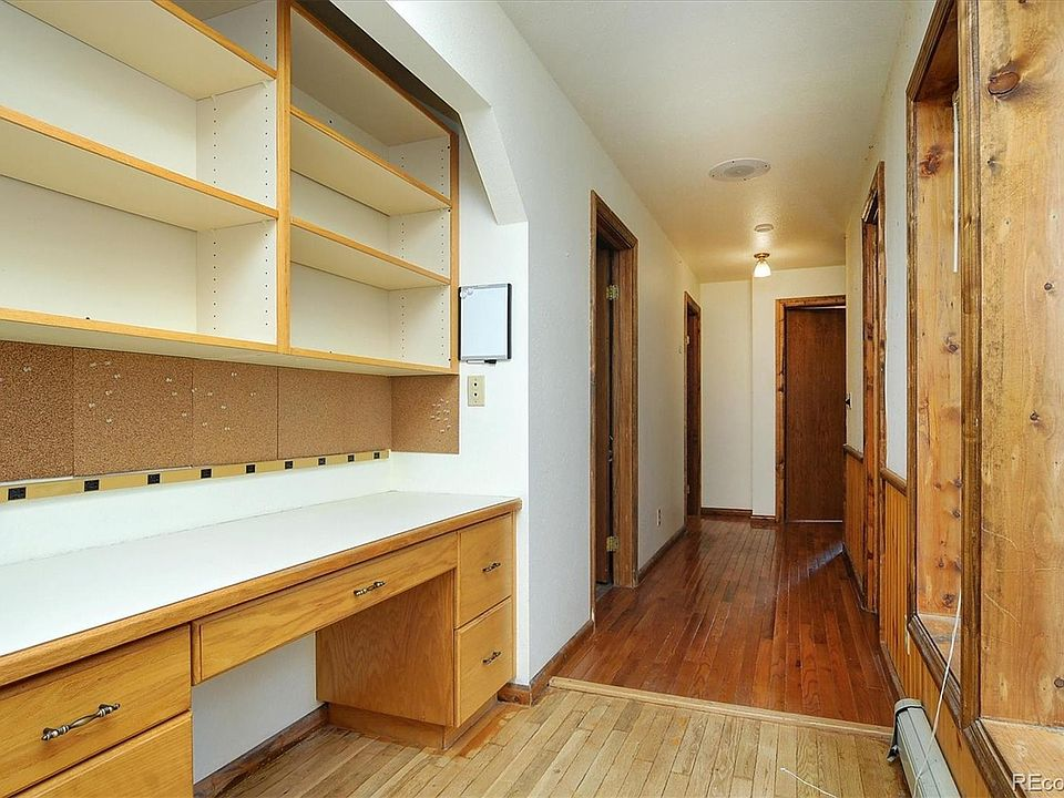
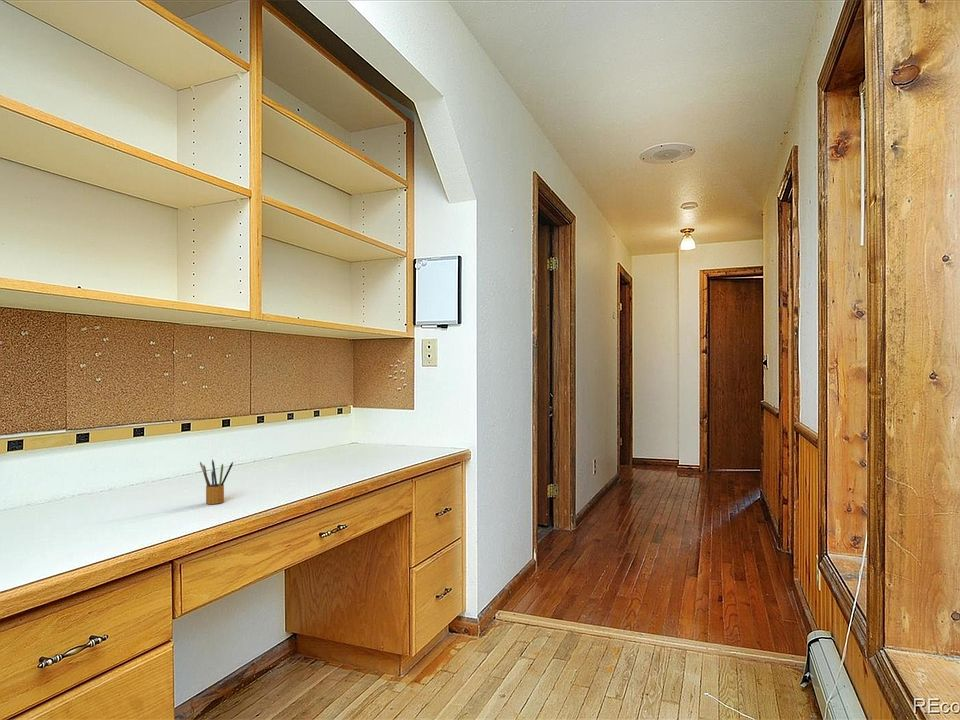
+ pencil box [199,458,234,505]
